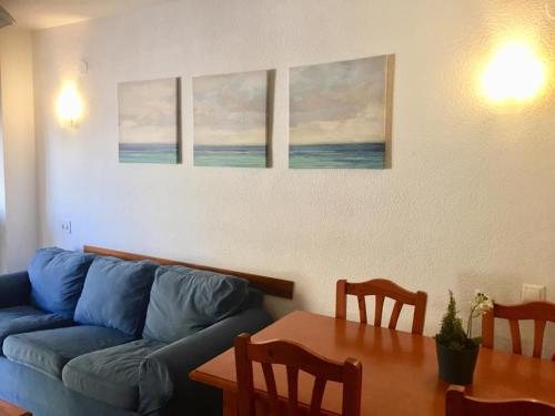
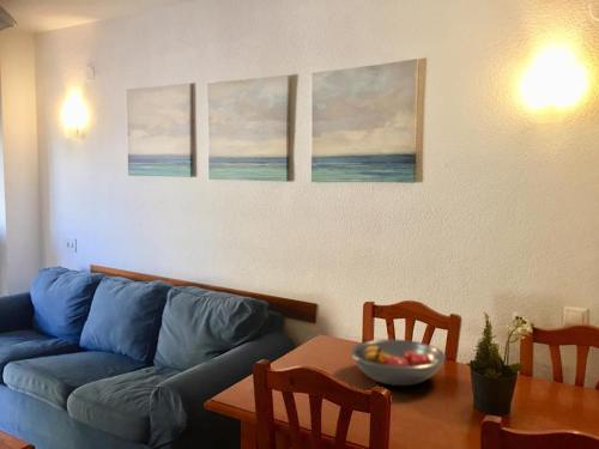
+ fruit bowl [350,338,447,387]
